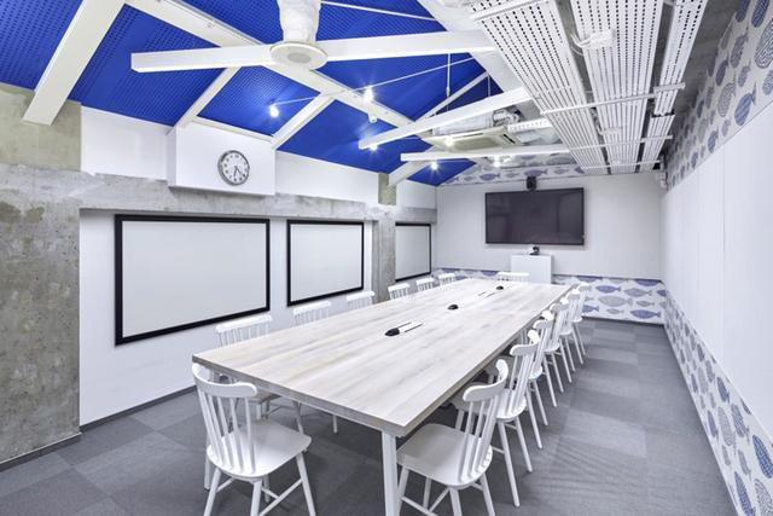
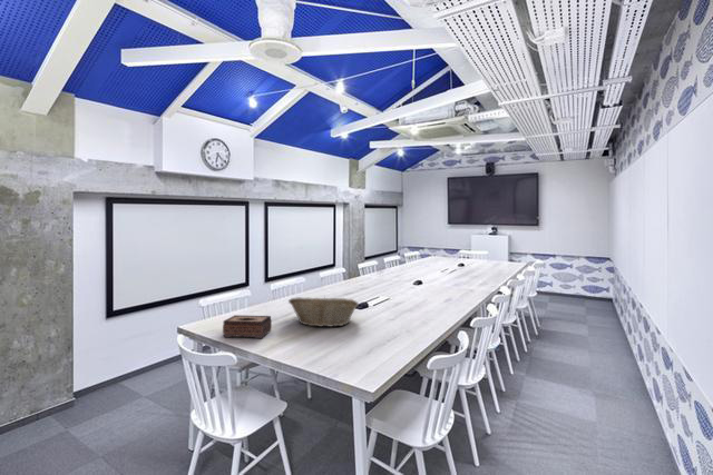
+ fruit basket [287,295,360,328]
+ tissue box [222,314,273,339]
